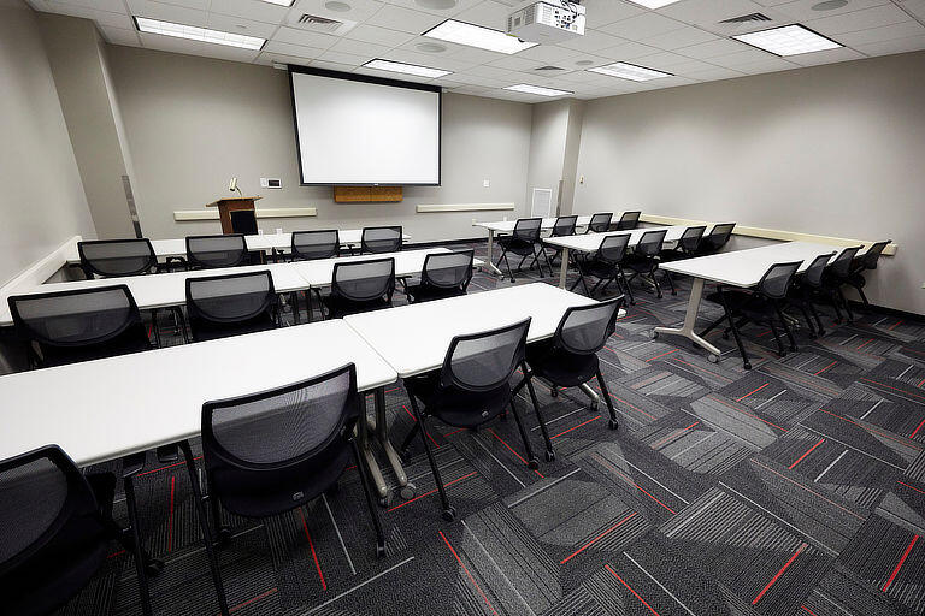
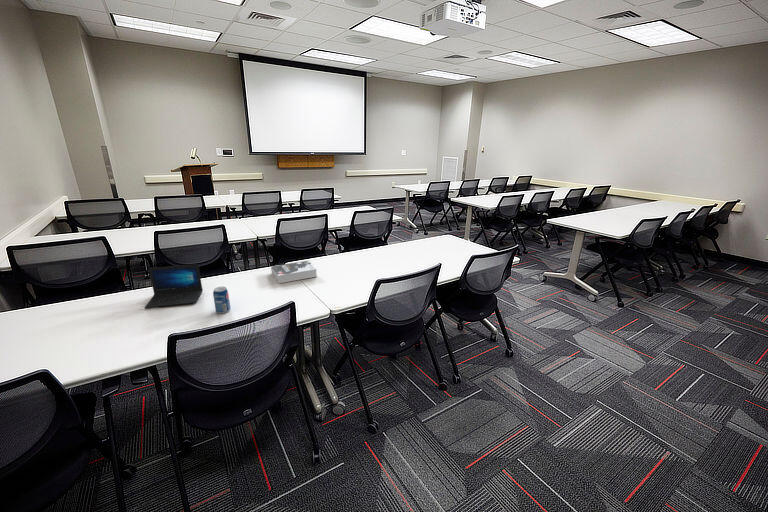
+ beverage can [212,286,232,315]
+ book [270,260,318,284]
+ laptop [144,263,204,309]
